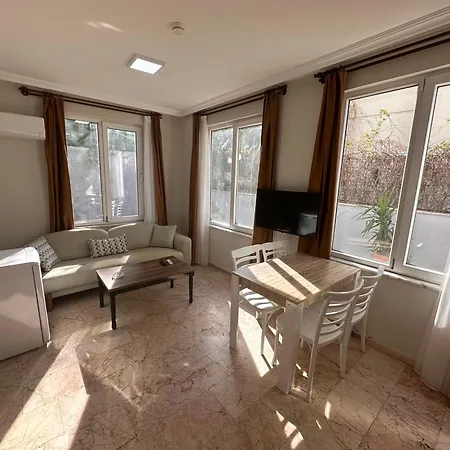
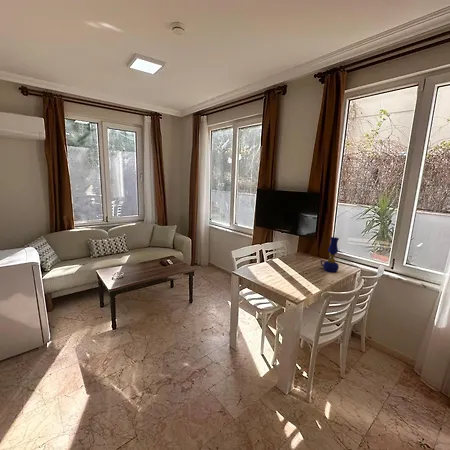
+ oil lamp [320,236,340,273]
